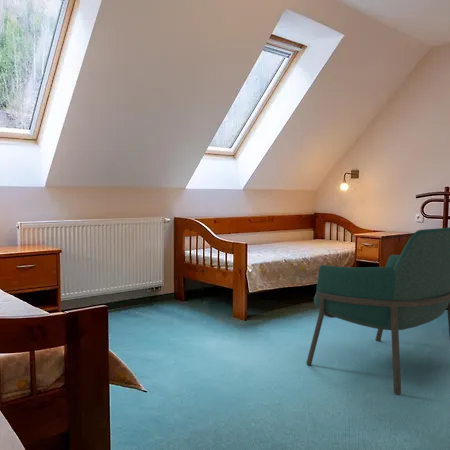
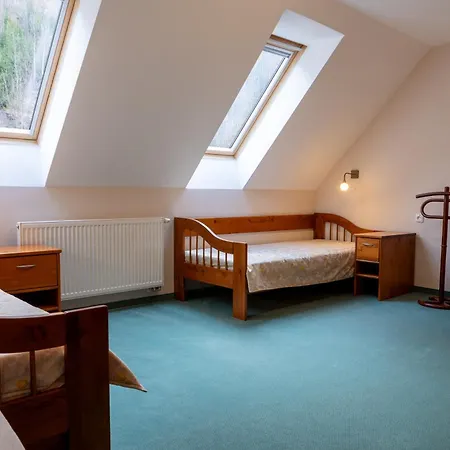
- armchair [305,226,450,395]
